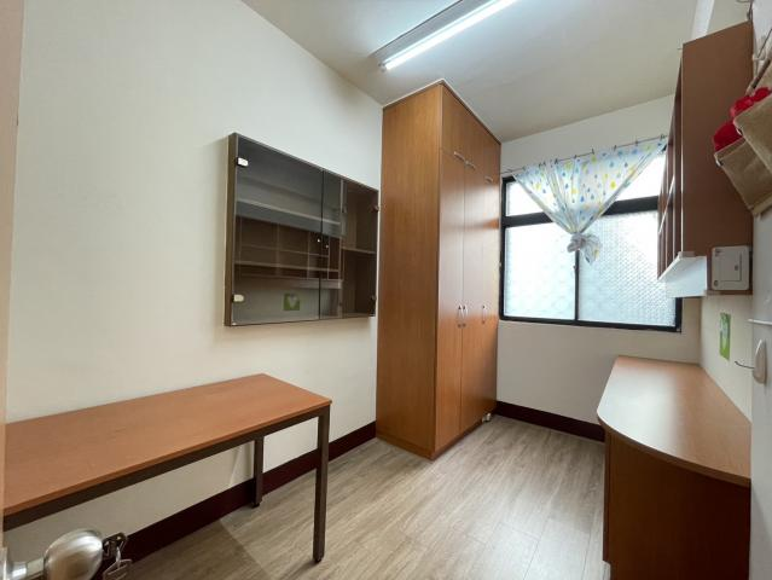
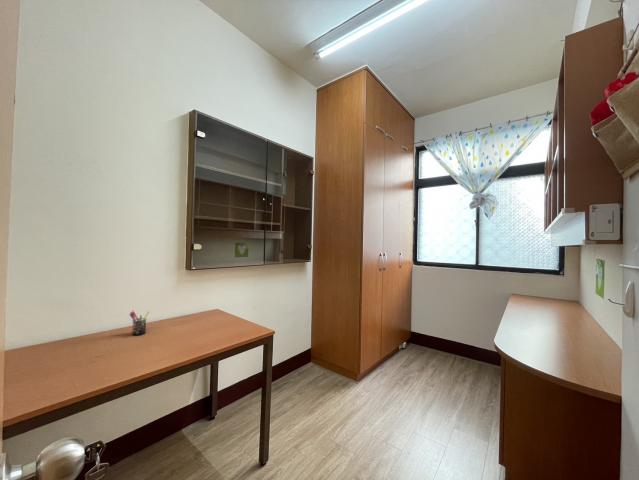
+ pen holder [128,310,150,336]
